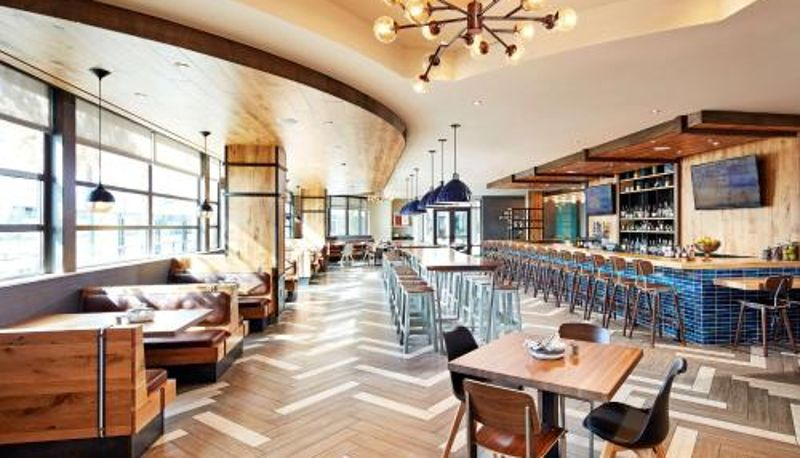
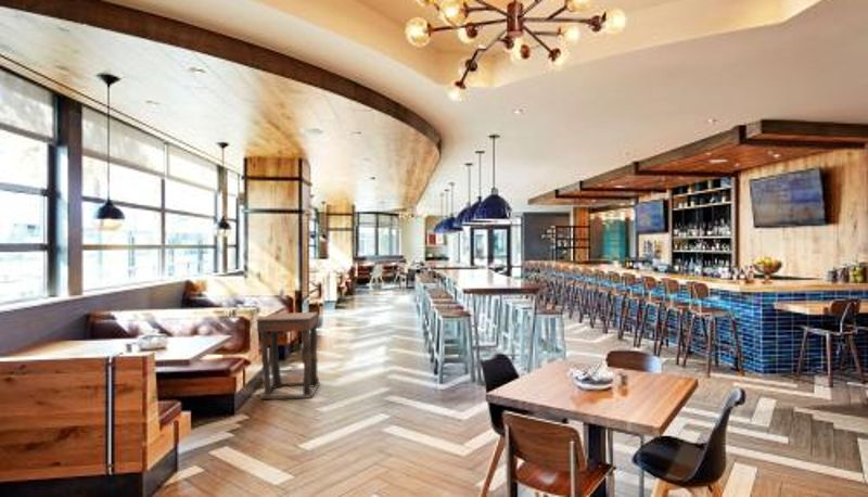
+ side table [256,311,321,400]
